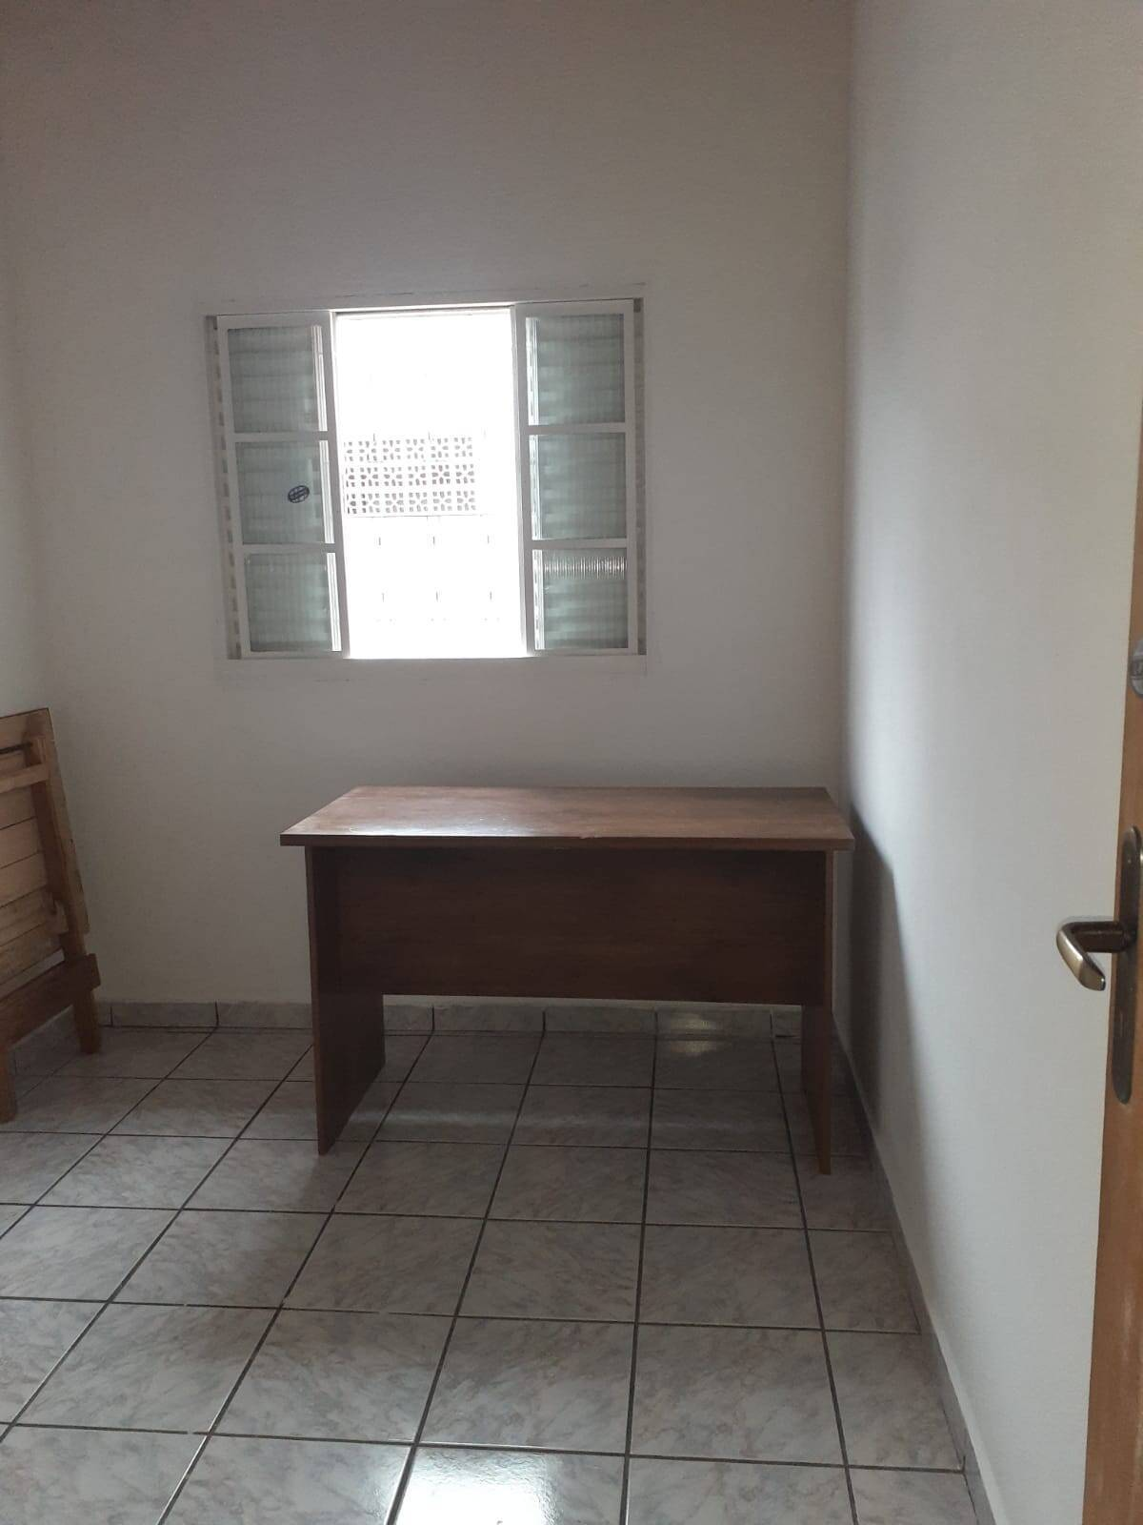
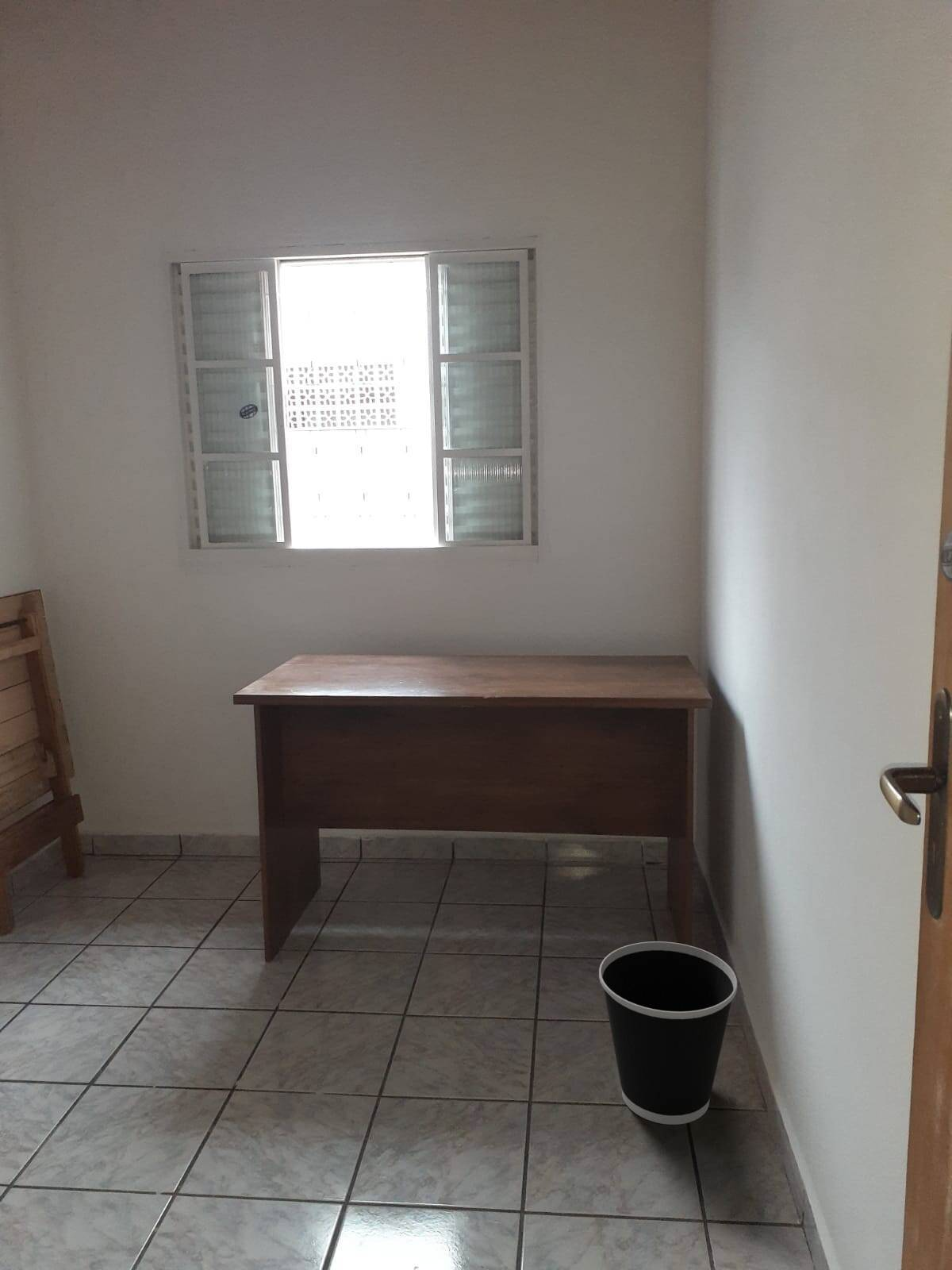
+ wastebasket [598,941,738,1126]
